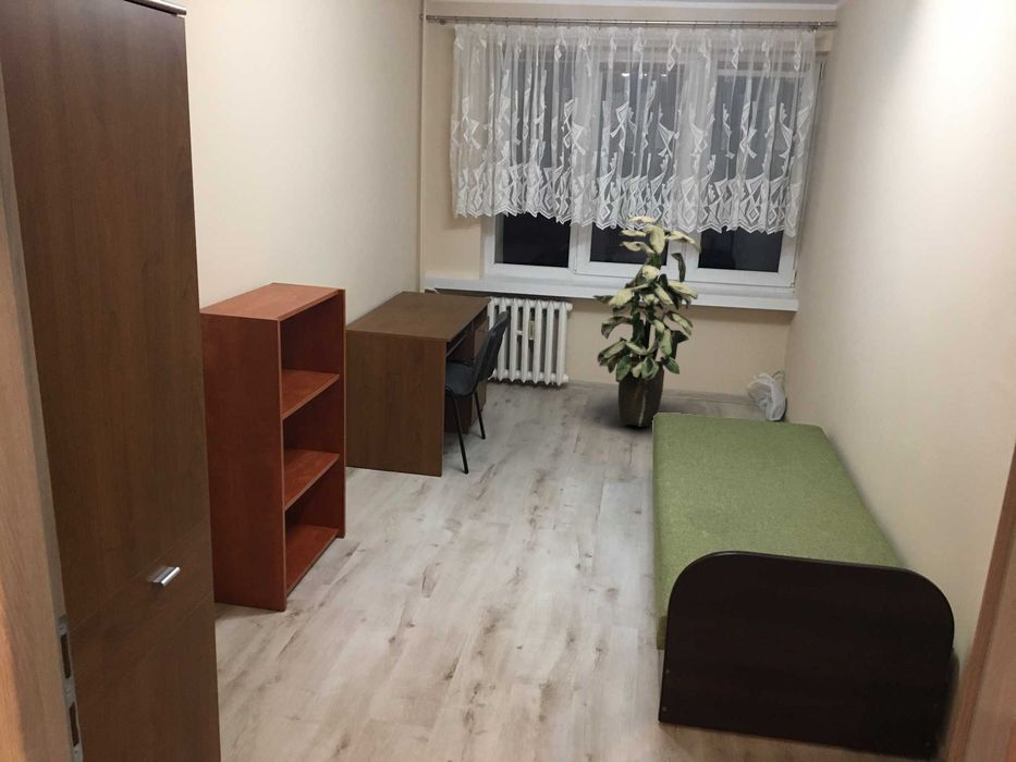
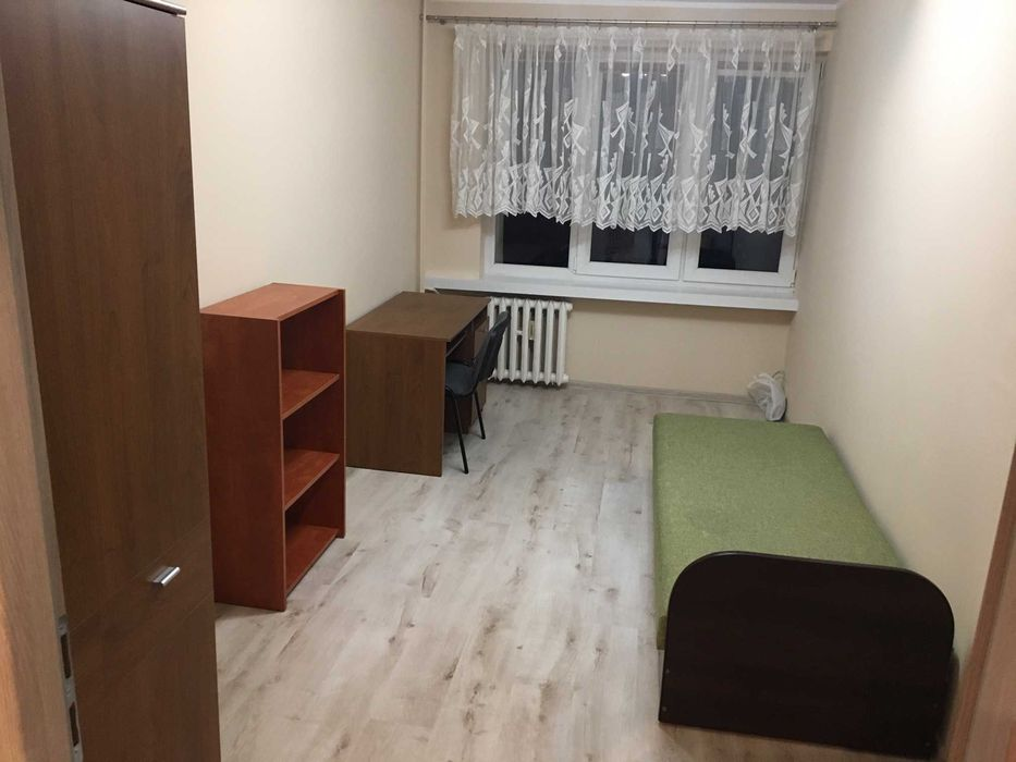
- indoor plant [591,214,702,428]
